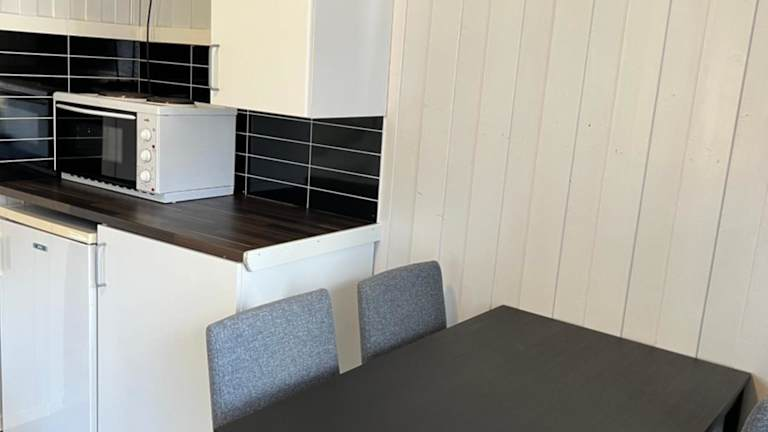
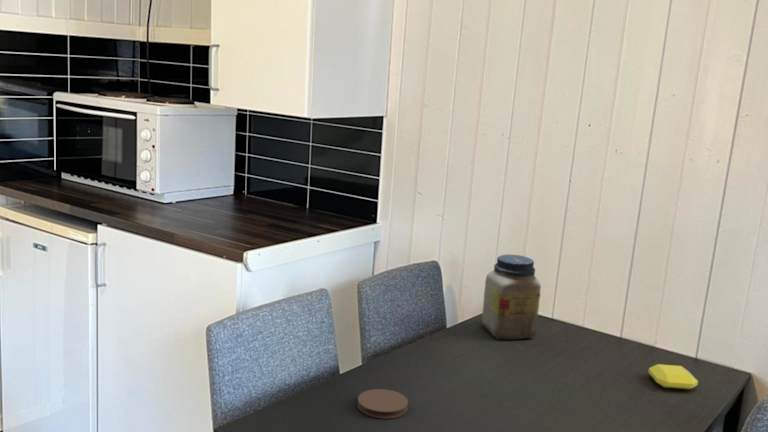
+ soap bar [647,363,699,390]
+ coaster [356,388,409,419]
+ jar [481,253,542,340]
